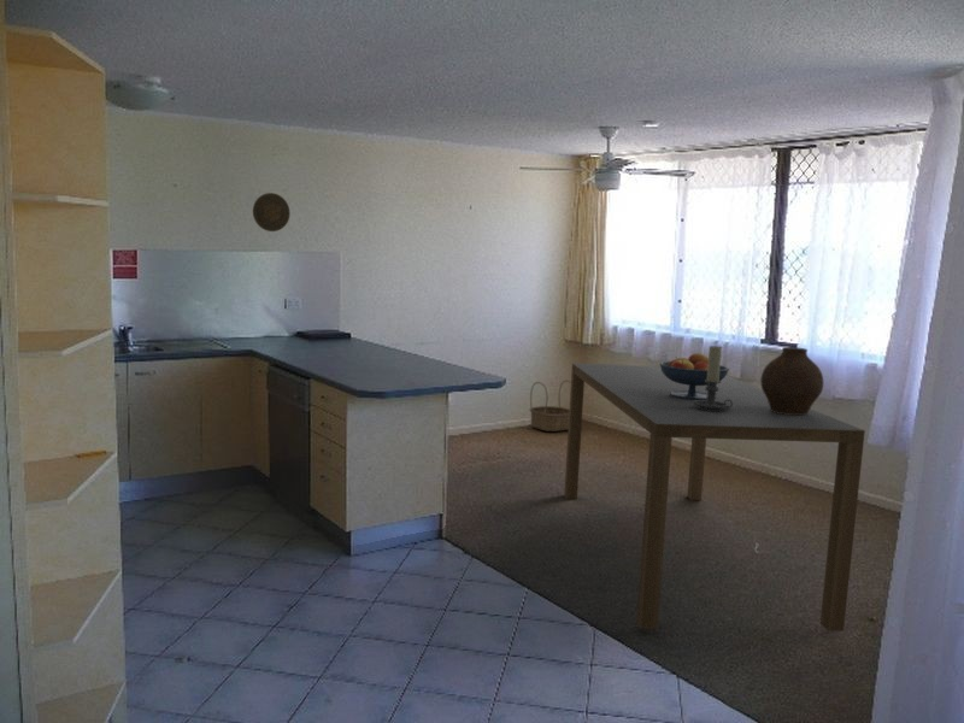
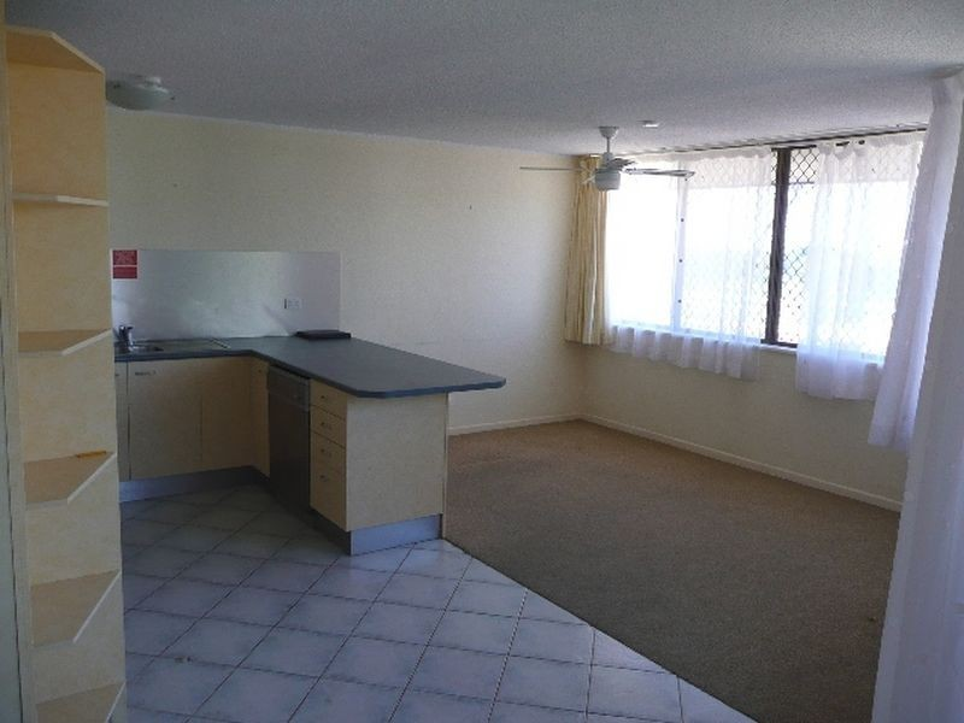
- fruit bowl [658,352,730,400]
- vase [759,346,824,415]
- dining table [563,363,866,633]
- basket [528,380,571,433]
- decorative plate [252,192,292,233]
- candle holder [693,345,733,411]
